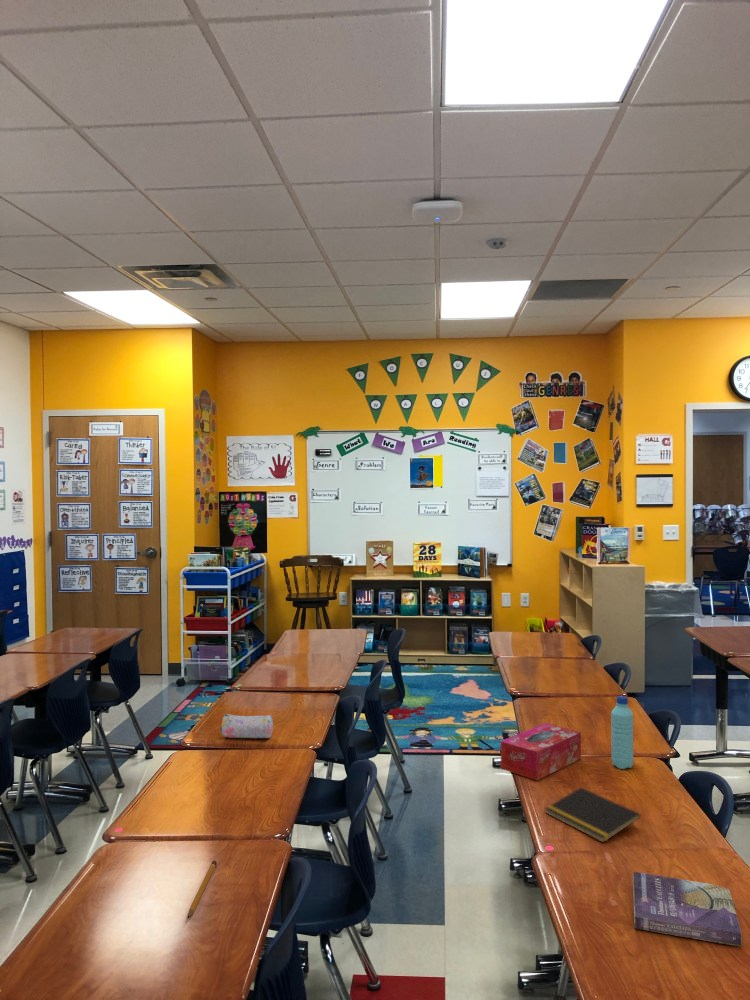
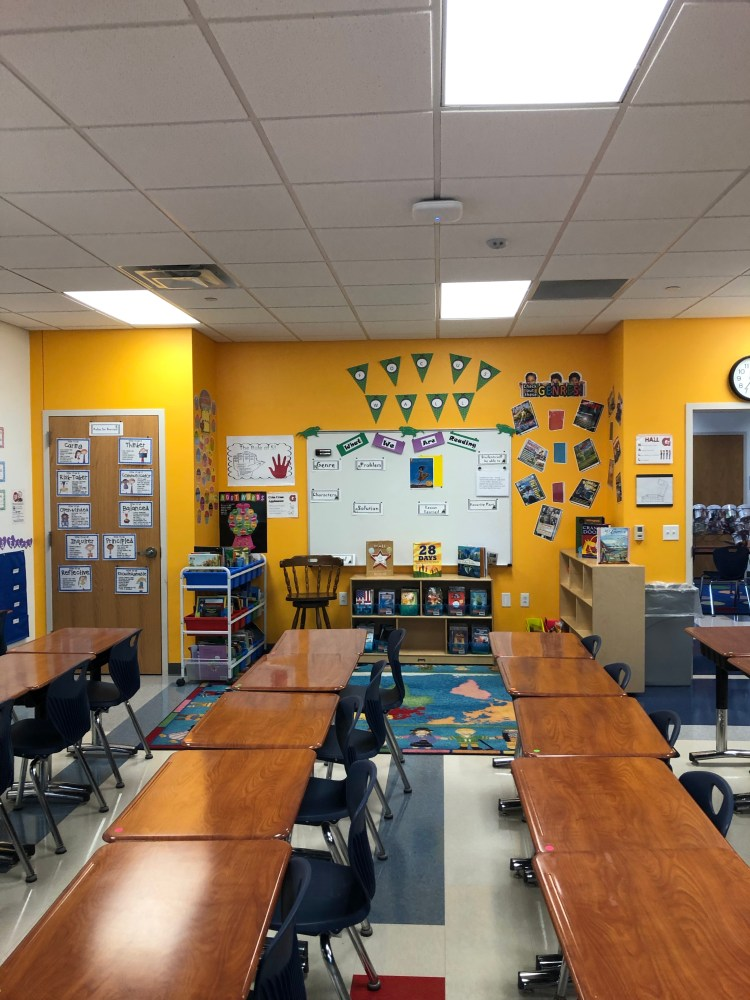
- book [632,871,743,948]
- pencil [187,859,218,919]
- pencil case [219,713,274,739]
- notepad [544,786,642,843]
- tissue box [500,722,582,781]
- water bottle [610,695,634,770]
